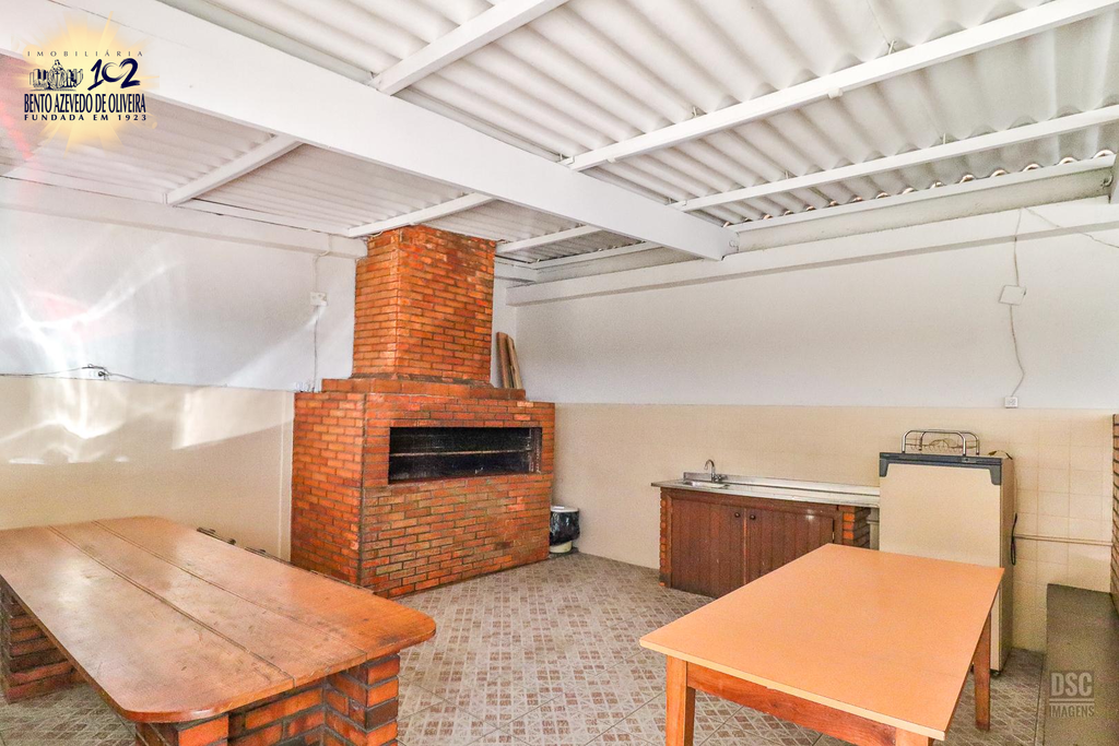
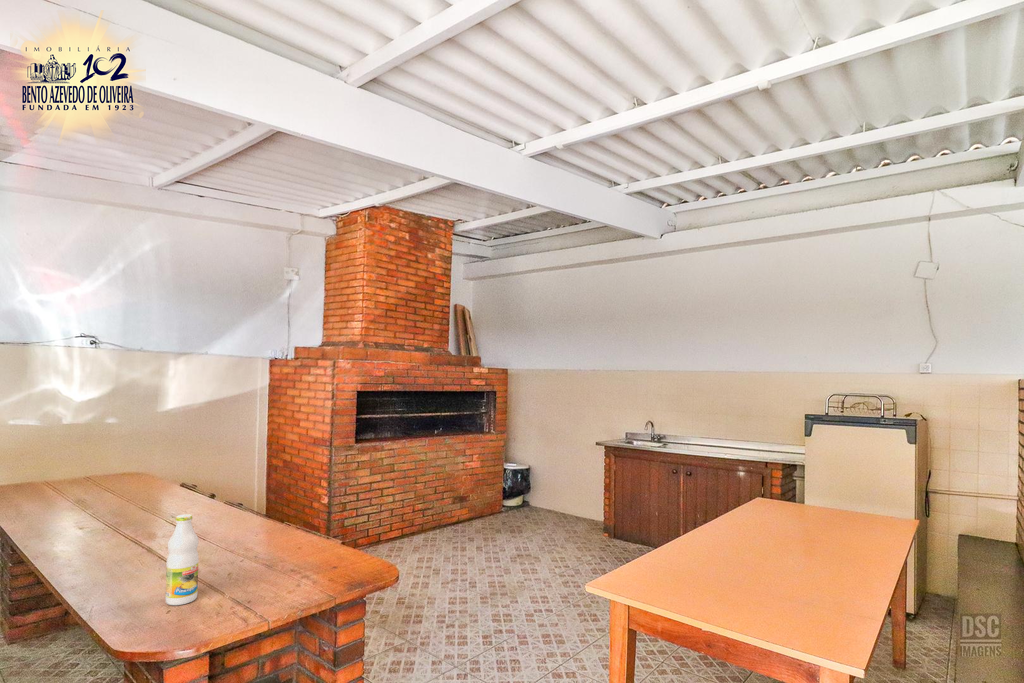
+ bottle [164,513,200,606]
